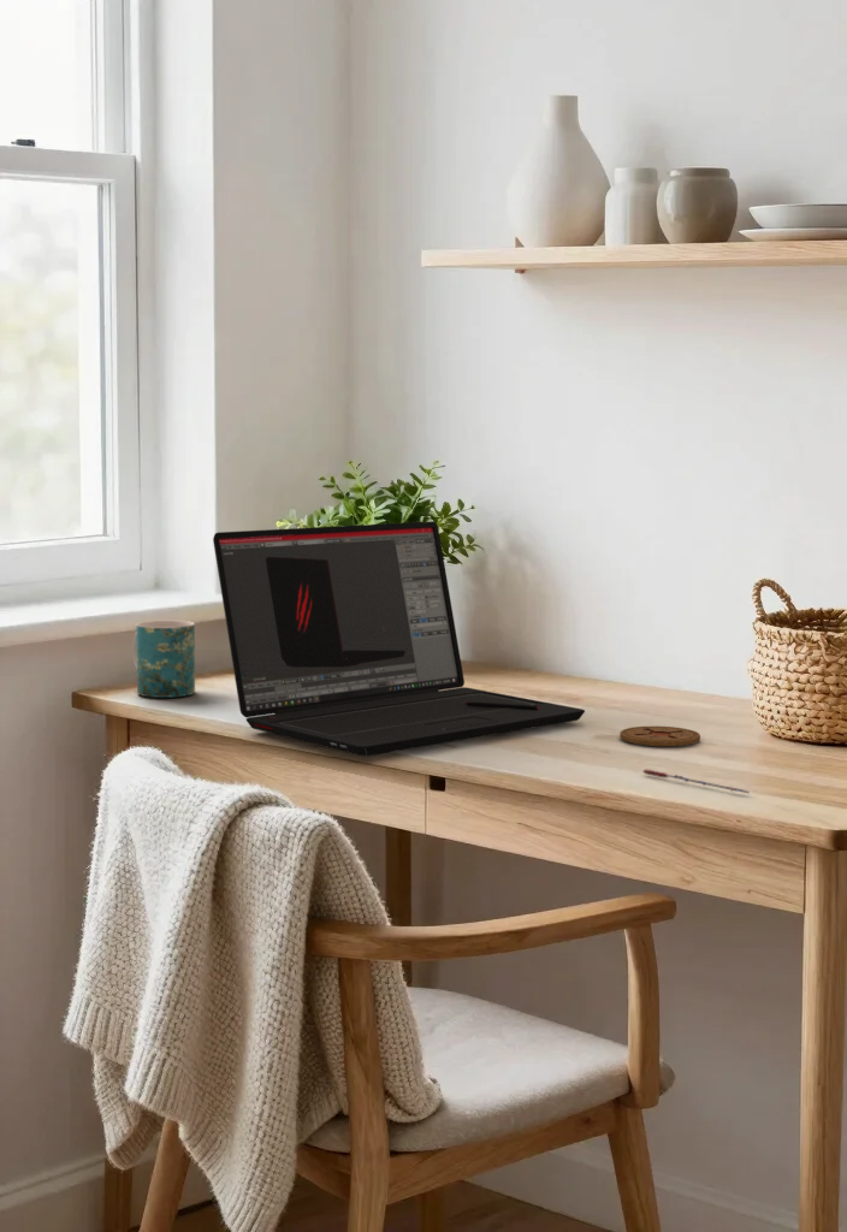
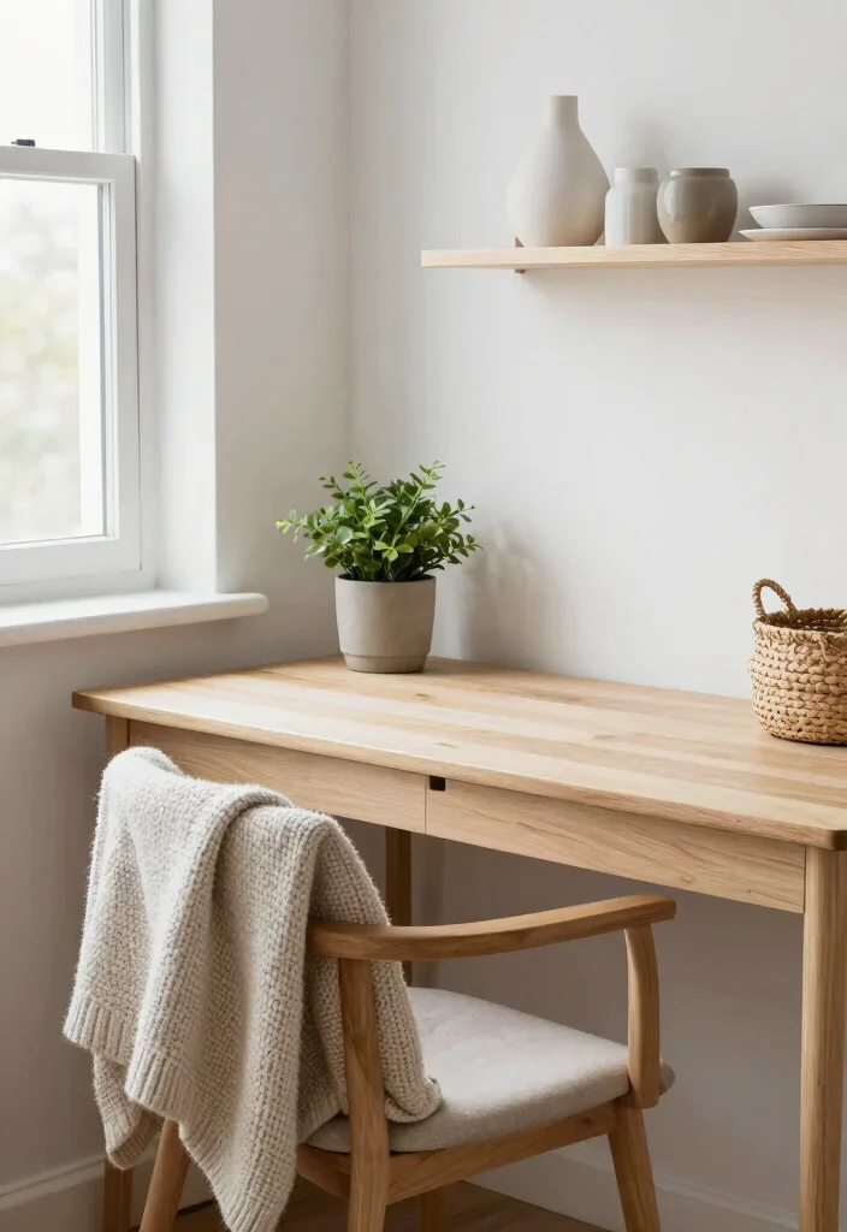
- laptop [212,520,586,757]
- mug [131,620,196,699]
- coaster [618,725,701,747]
- pen [641,769,751,794]
